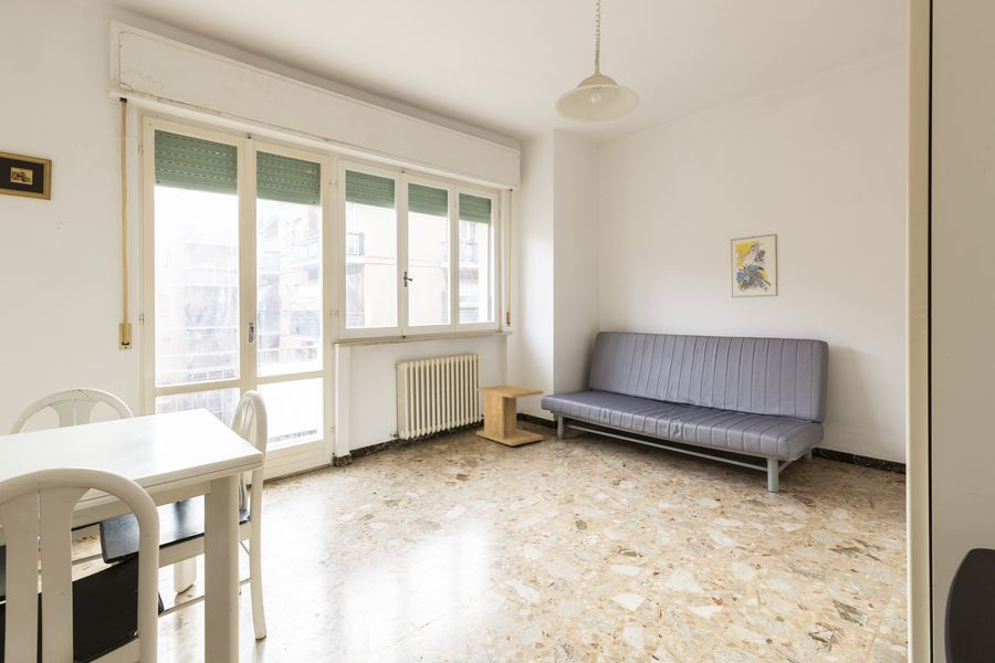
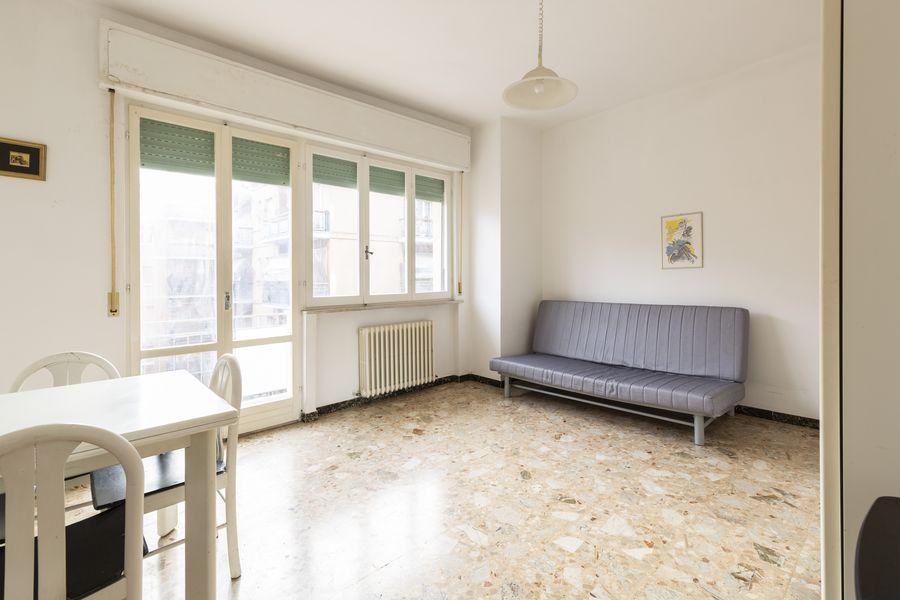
- side table [475,385,544,446]
